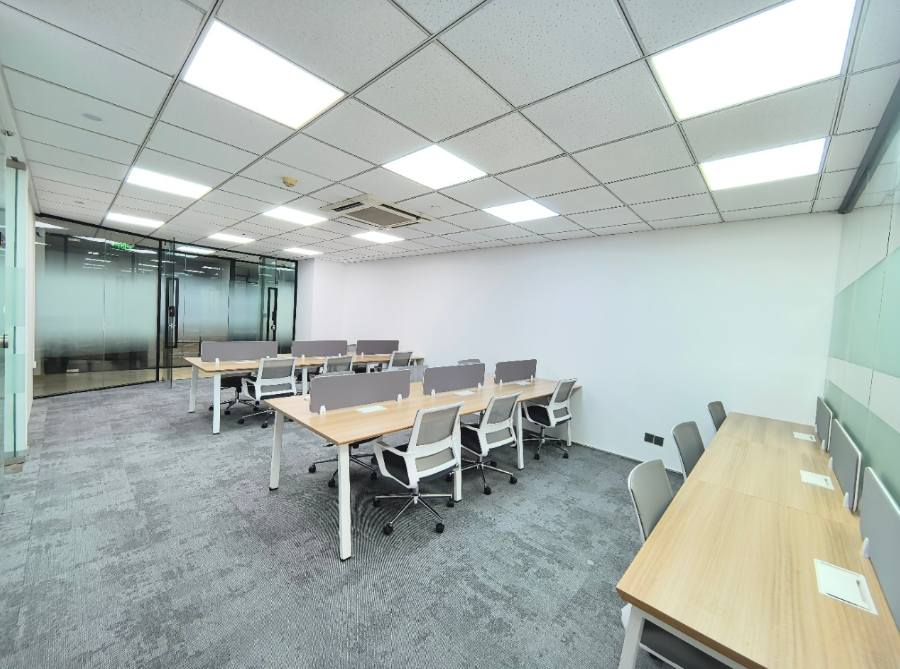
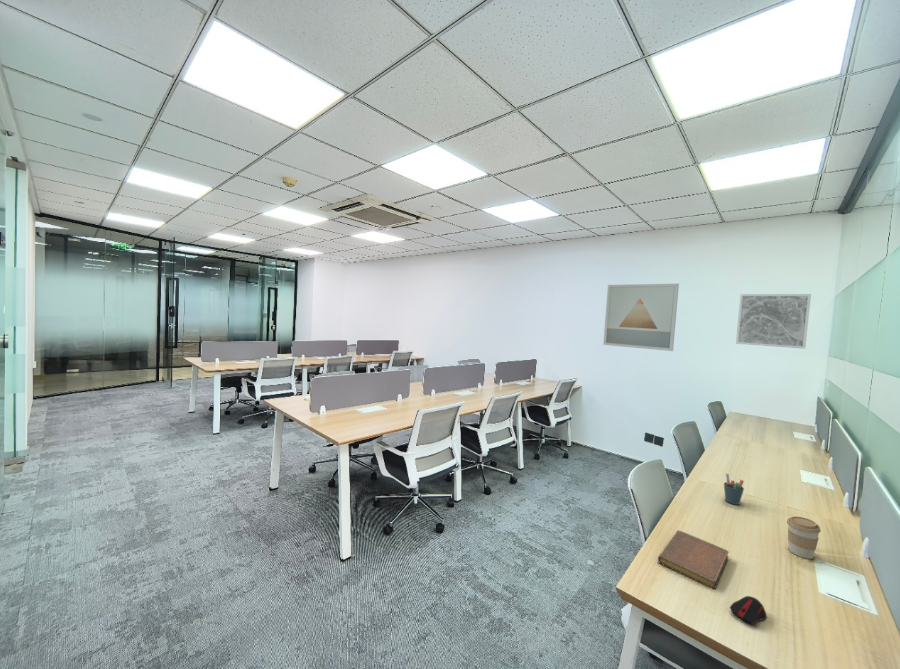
+ notebook [657,529,730,590]
+ computer mouse [729,595,768,626]
+ coffee cup [786,516,822,560]
+ pen holder [723,473,745,506]
+ wall art [602,283,680,352]
+ wall art [735,293,812,350]
